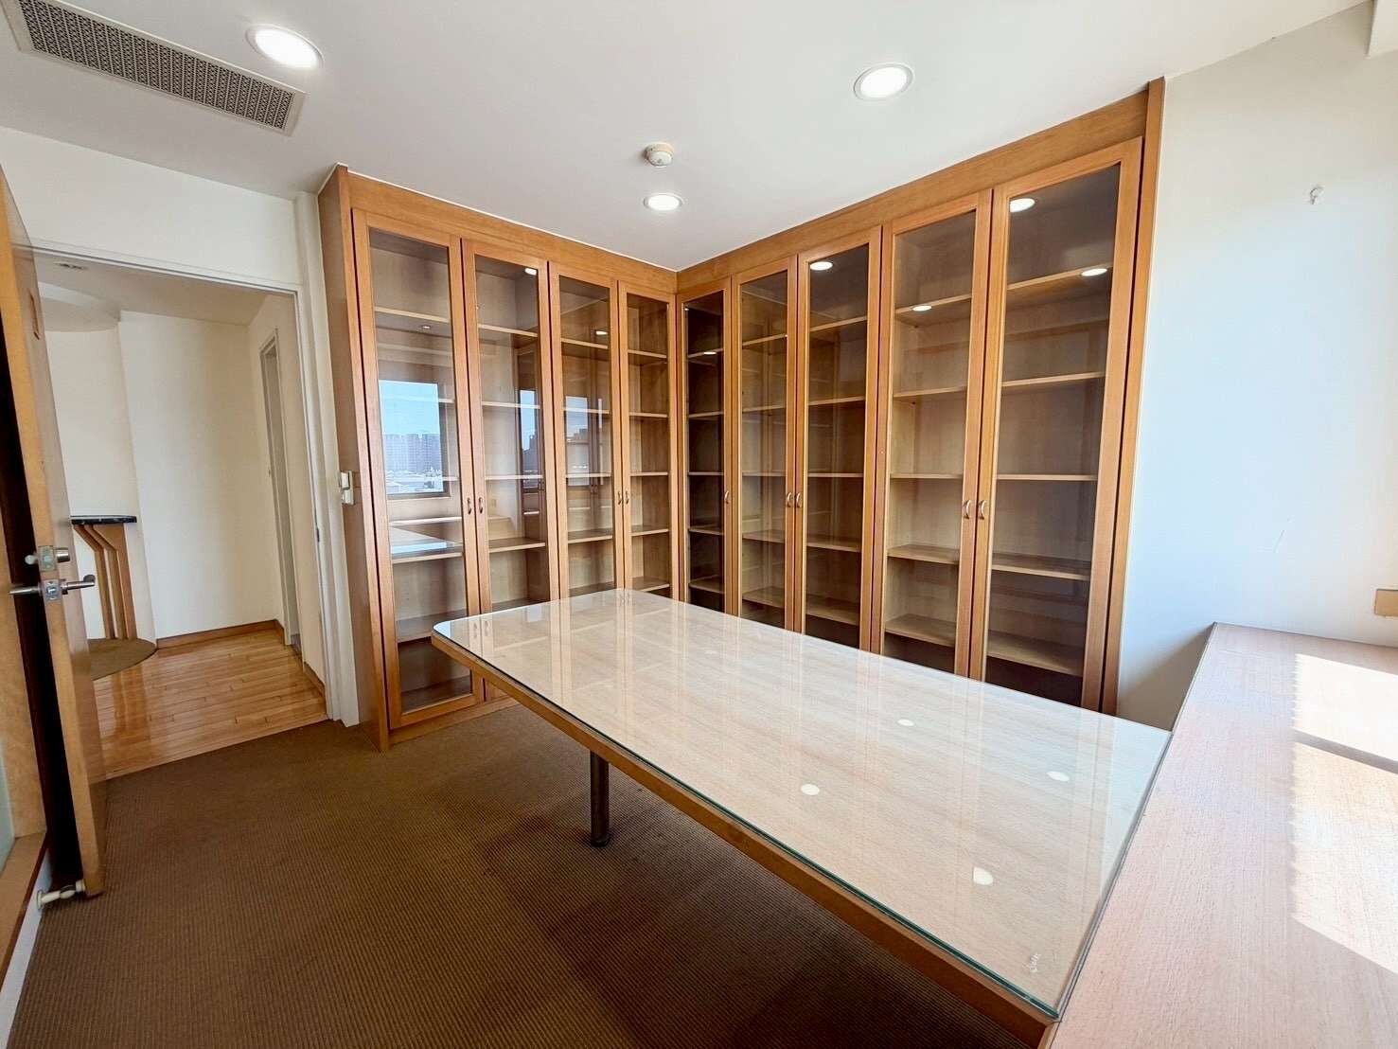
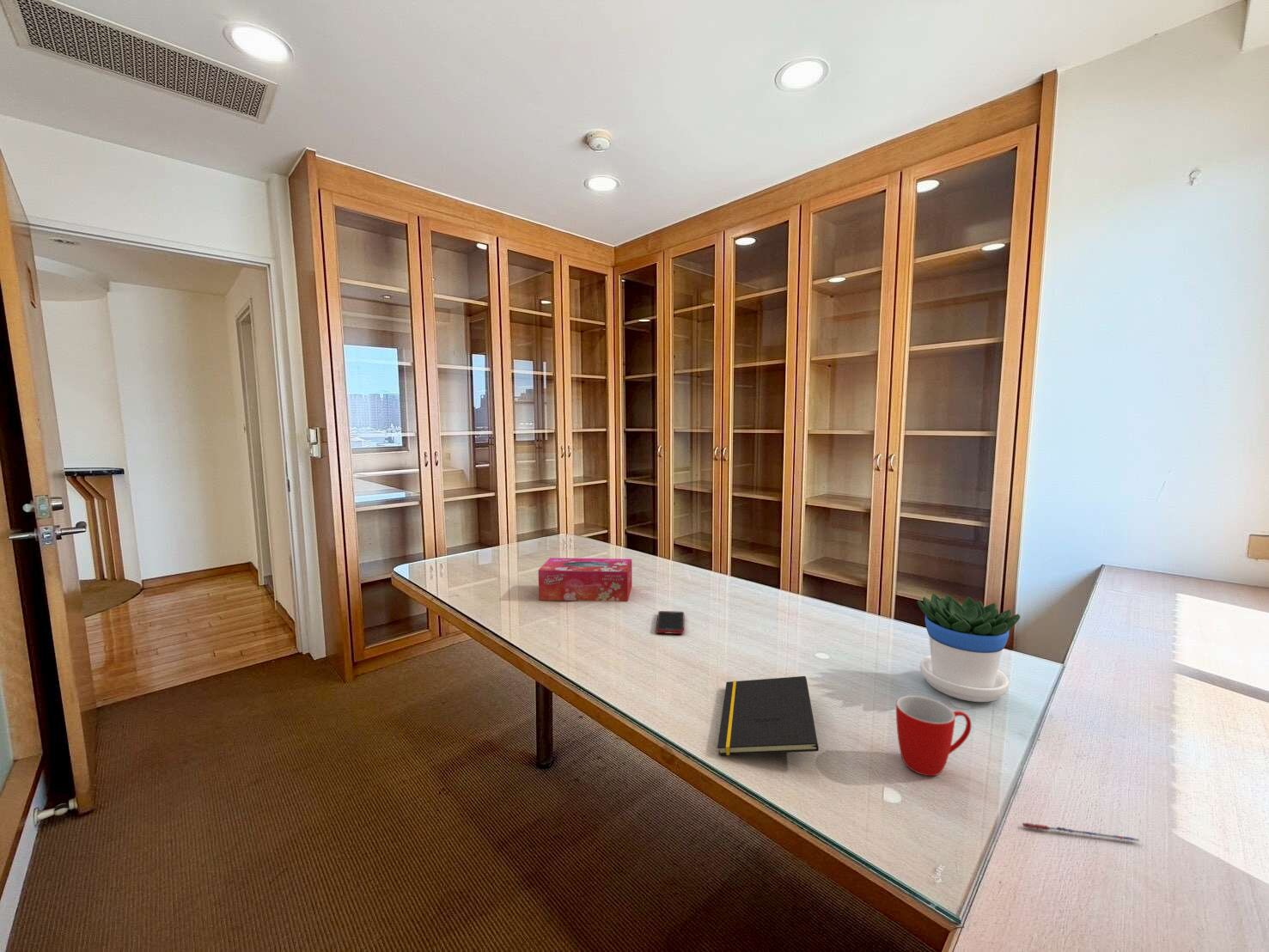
+ cell phone [655,610,685,635]
+ tissue box [538,557,633,602]
+ pen [1022,822,1142,843]
+ mug [895,694,973,777]
+ notepad [717,675,820,756]
+ flowerpot [917,593,1021,703]
